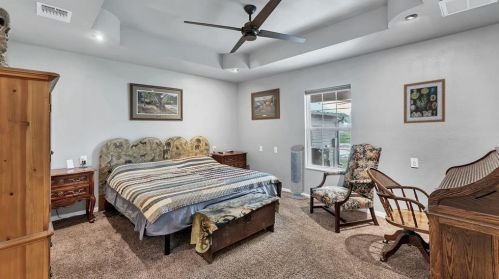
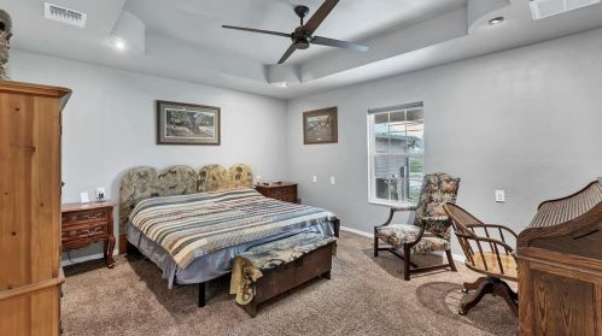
- wall art [403,78,446,124]
- air purifier [286,144,309,200]
